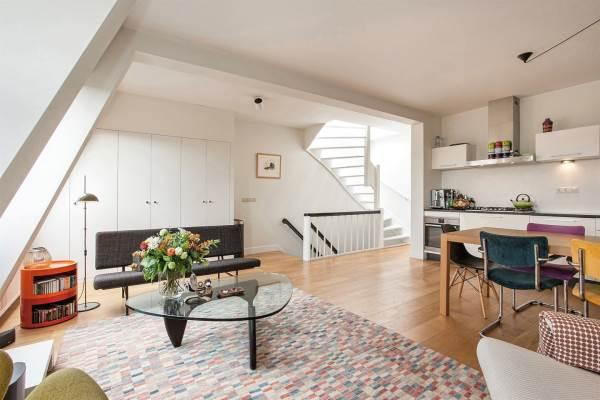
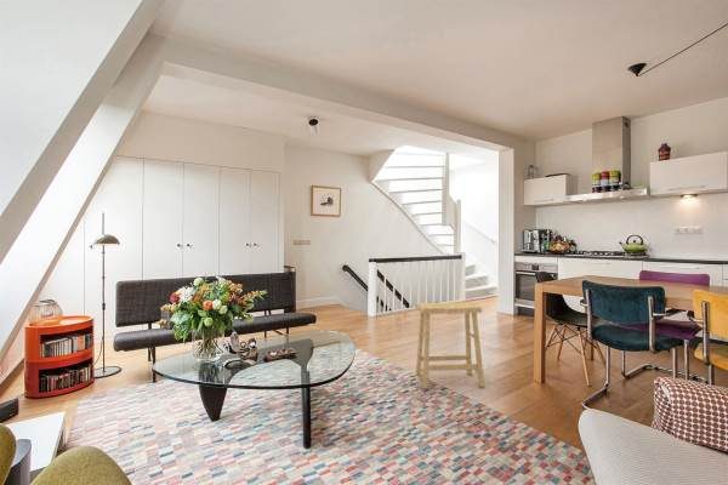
+ stool [415,301,485,390]
